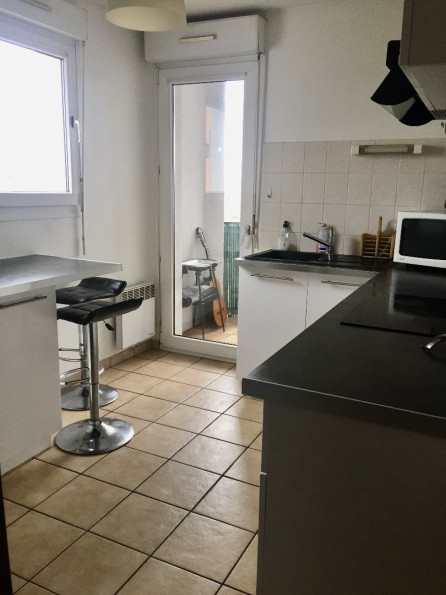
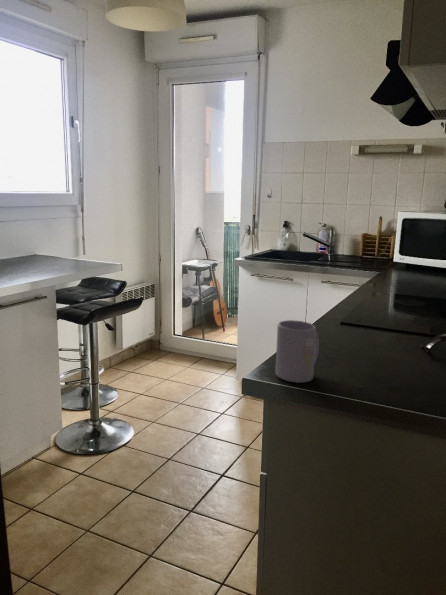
+ mug [274,319,320,384]
